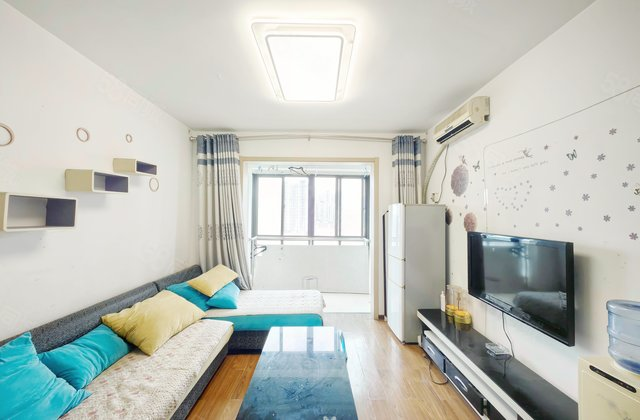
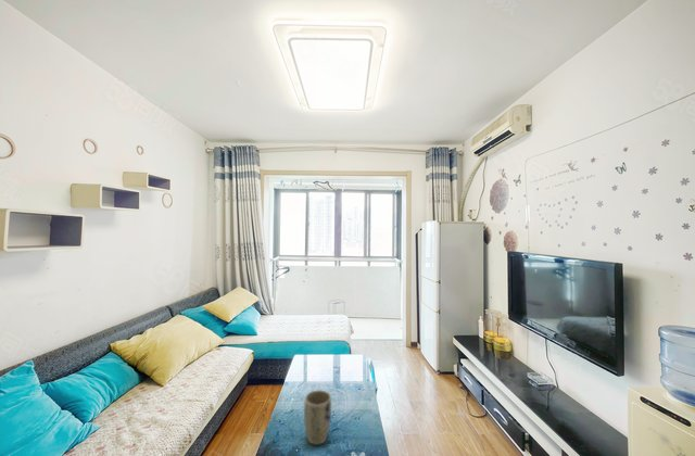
+ plant pot [303,389,332,446]
